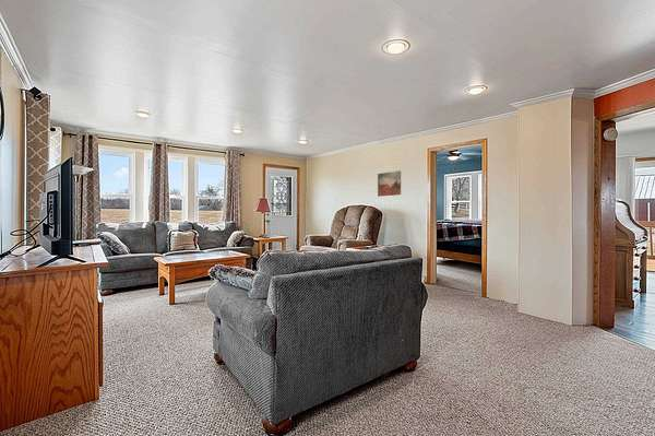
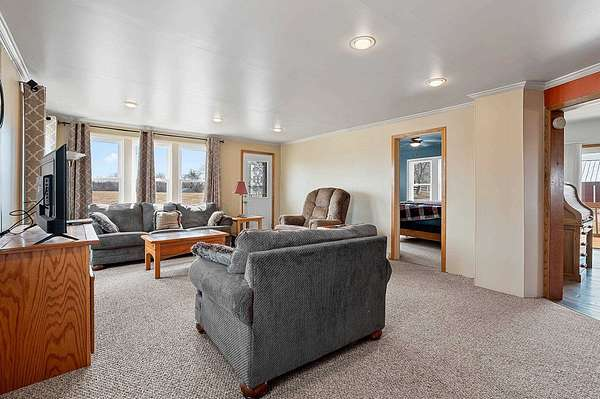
- wall art [377,169,402,198]
